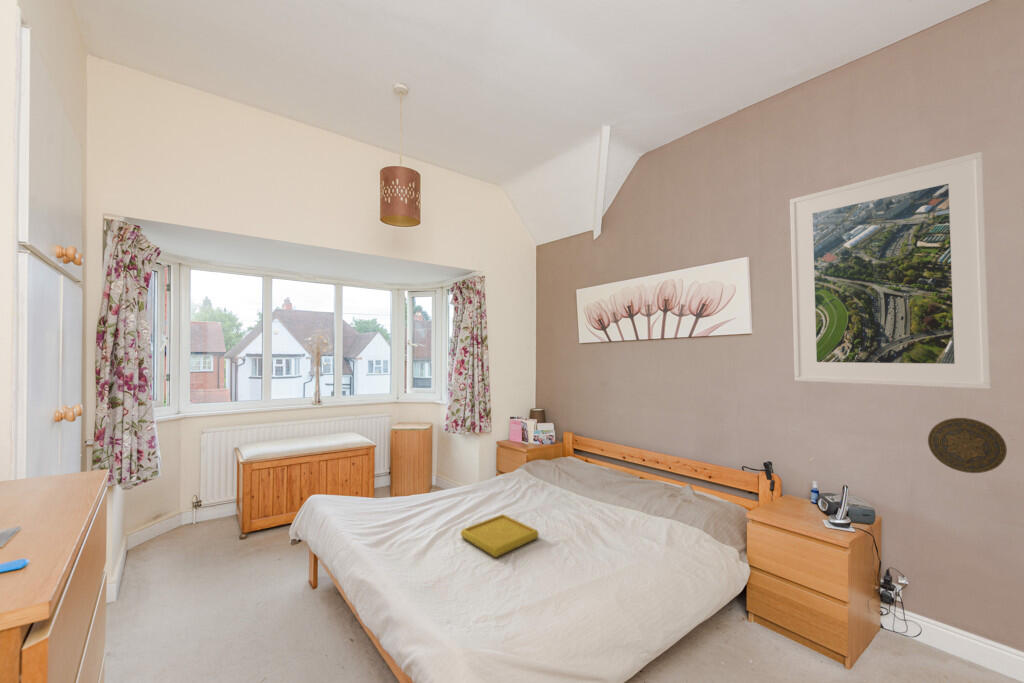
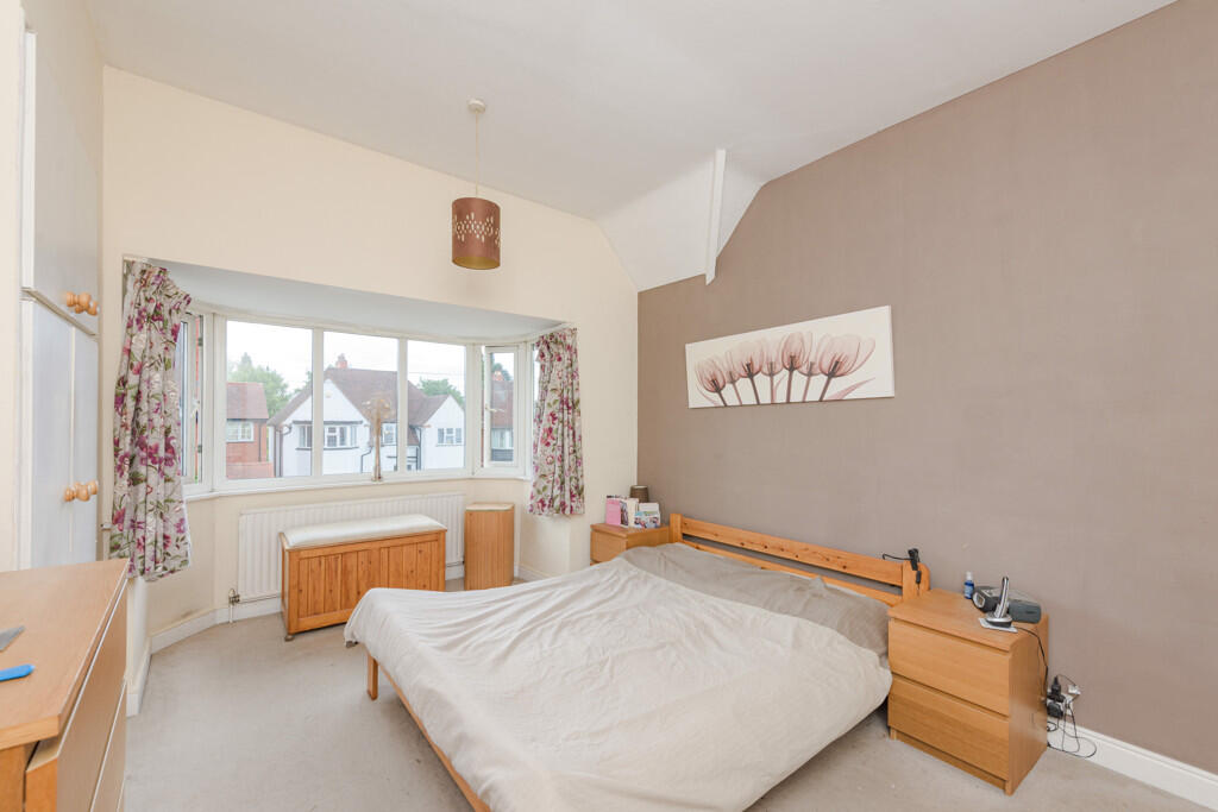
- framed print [789,151,992,390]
- serving tray [459,513,540,558]
- decorative plate [927,417,1008,474]
